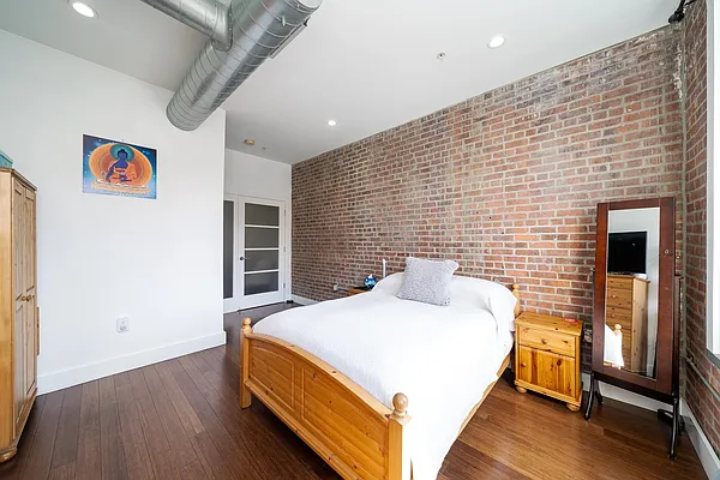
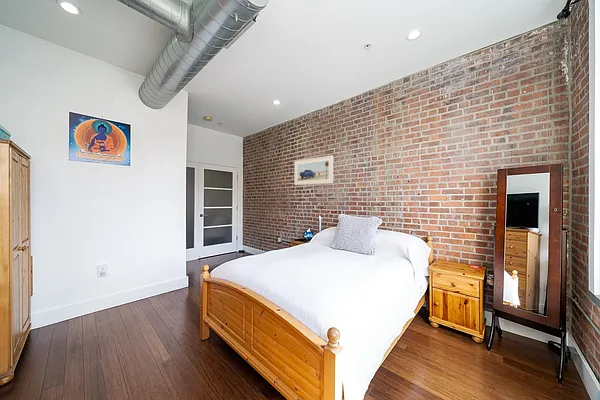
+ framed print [293,154,334,186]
